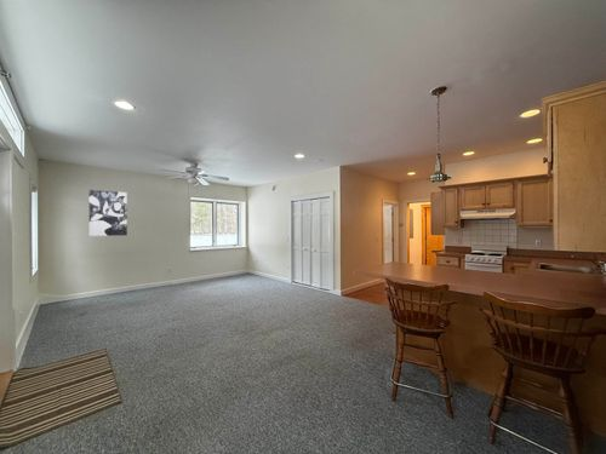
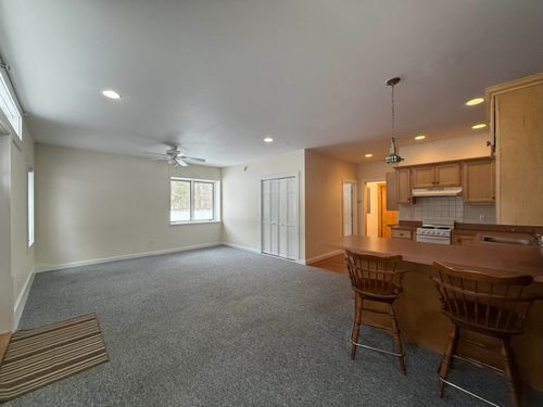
- wall art [88,189,128,237]
